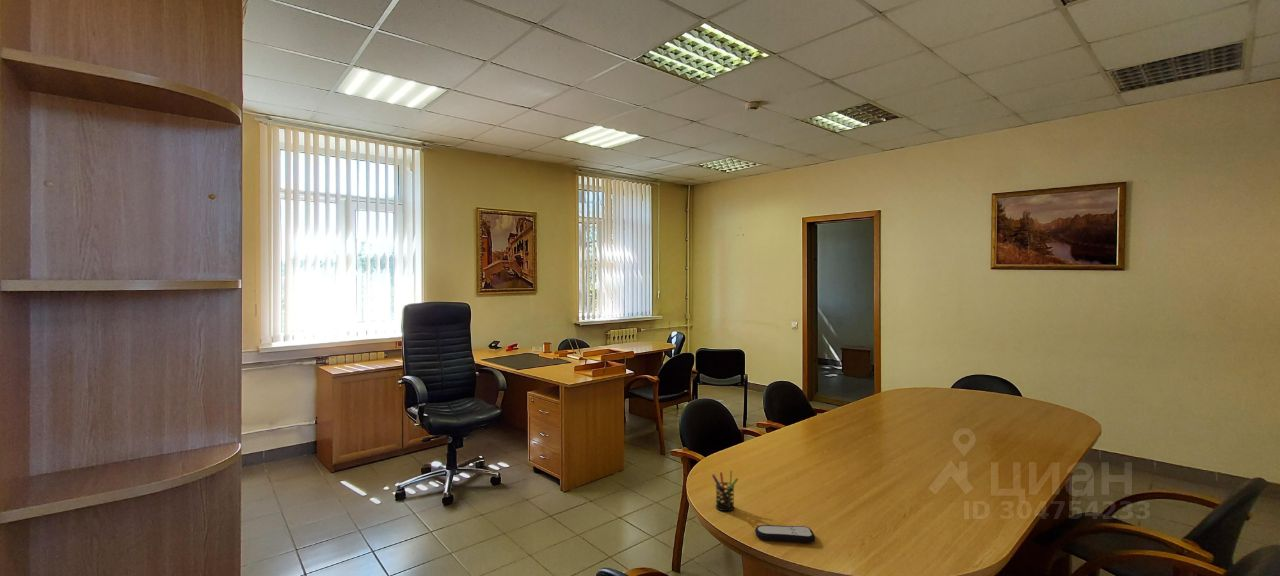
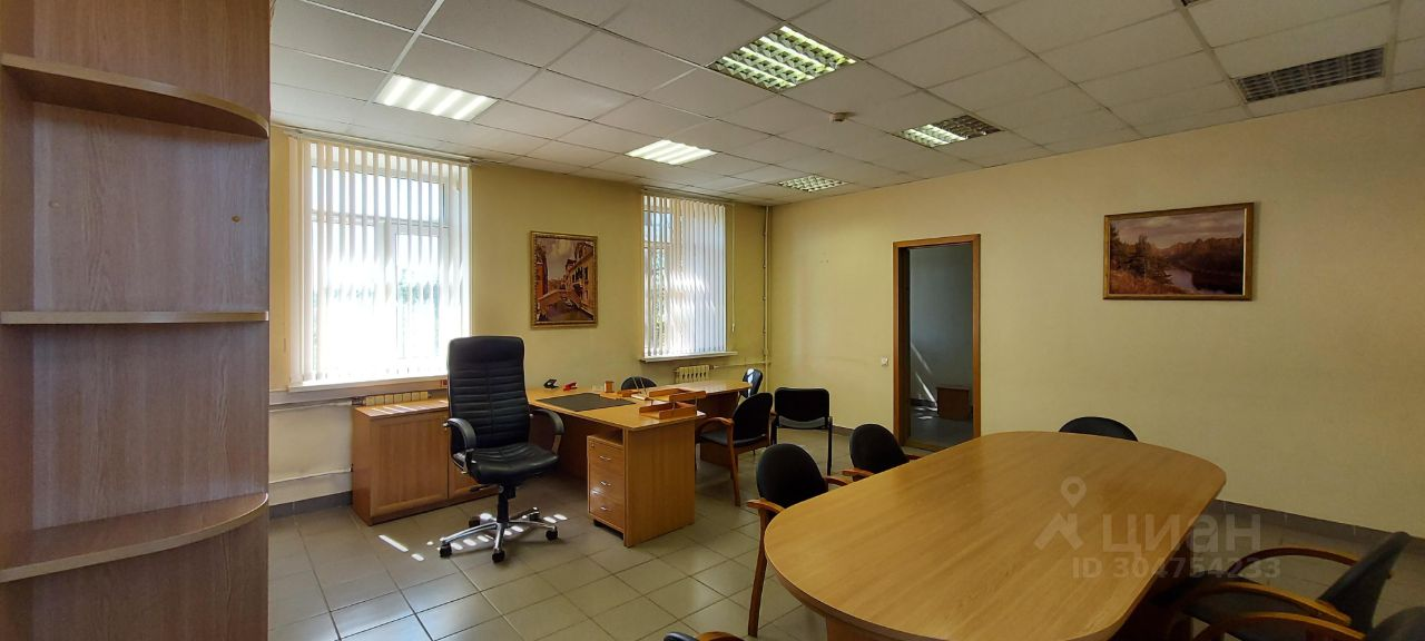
- pen holder [711,469,739,512]
- remote control [754,524,816,544]
